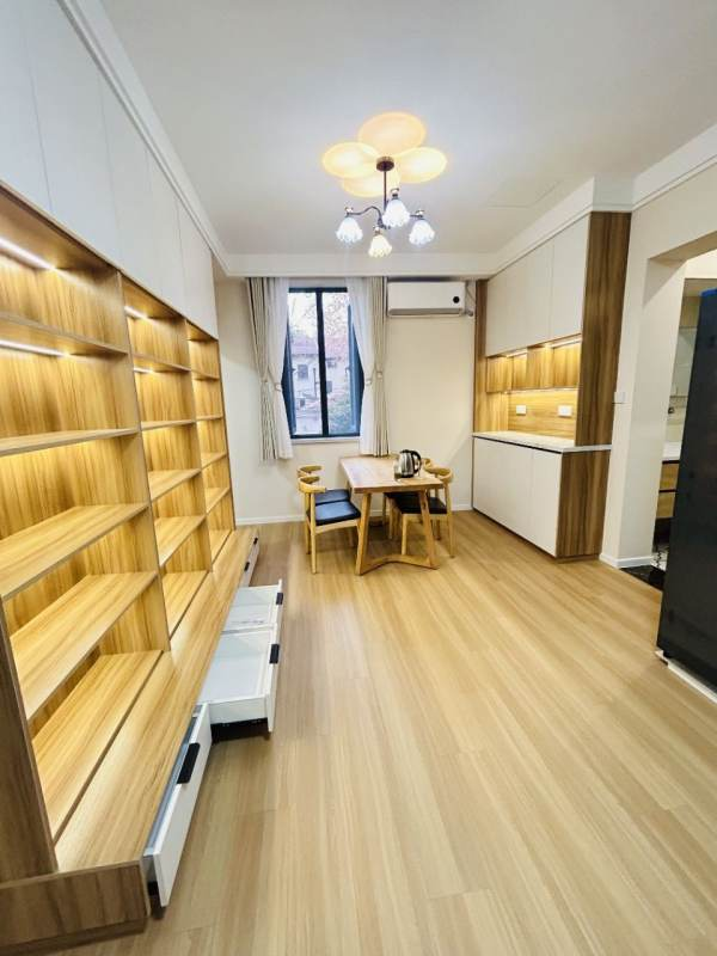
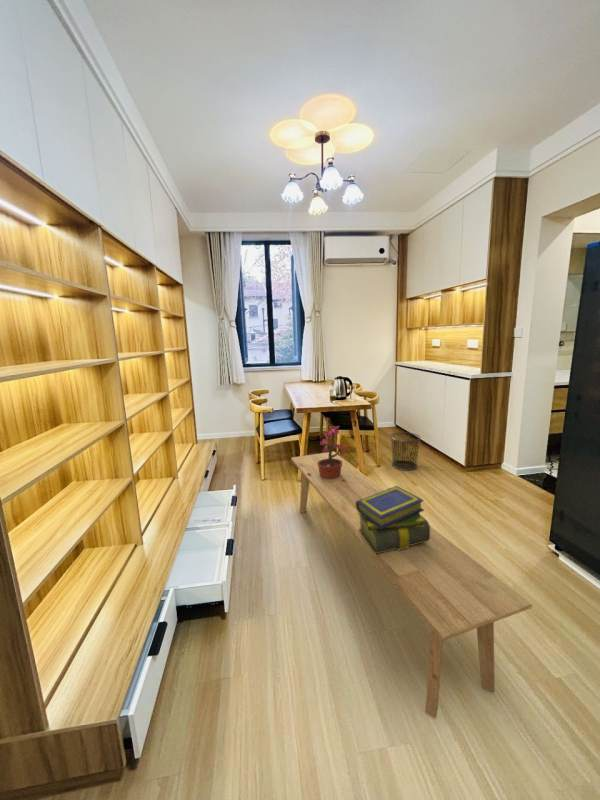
+ stack of books [356,485,430,554]
+ potted plant [307,425,346,482]
+ bench [290,451,533,720]
+ waste bin [389,431,422,472]
